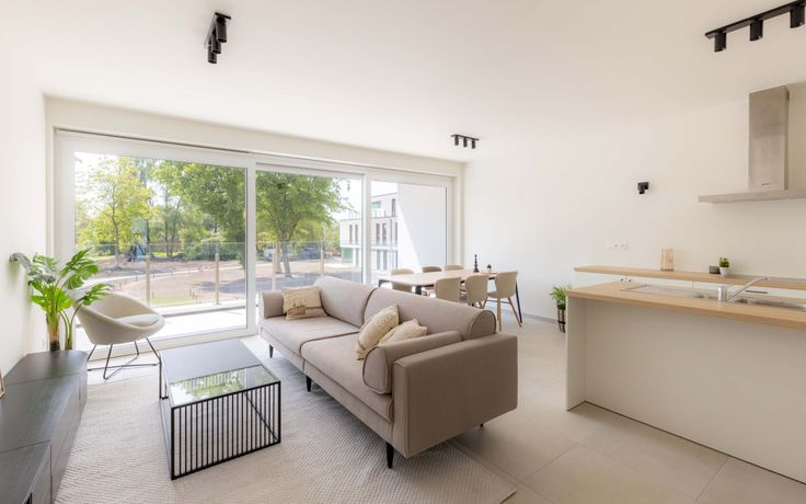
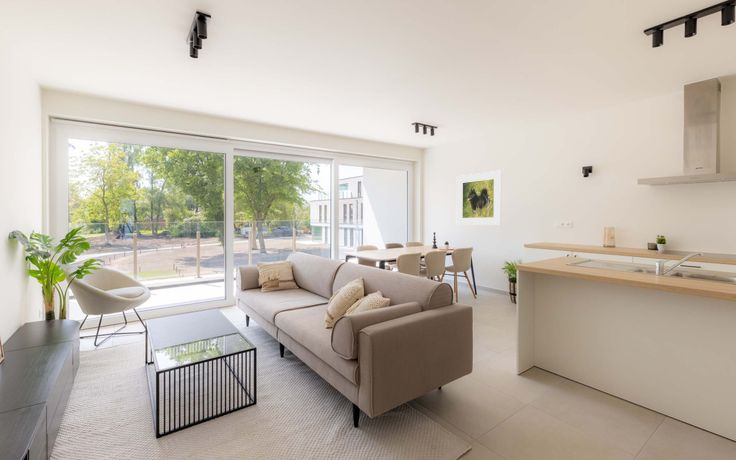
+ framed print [456,169,502,226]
